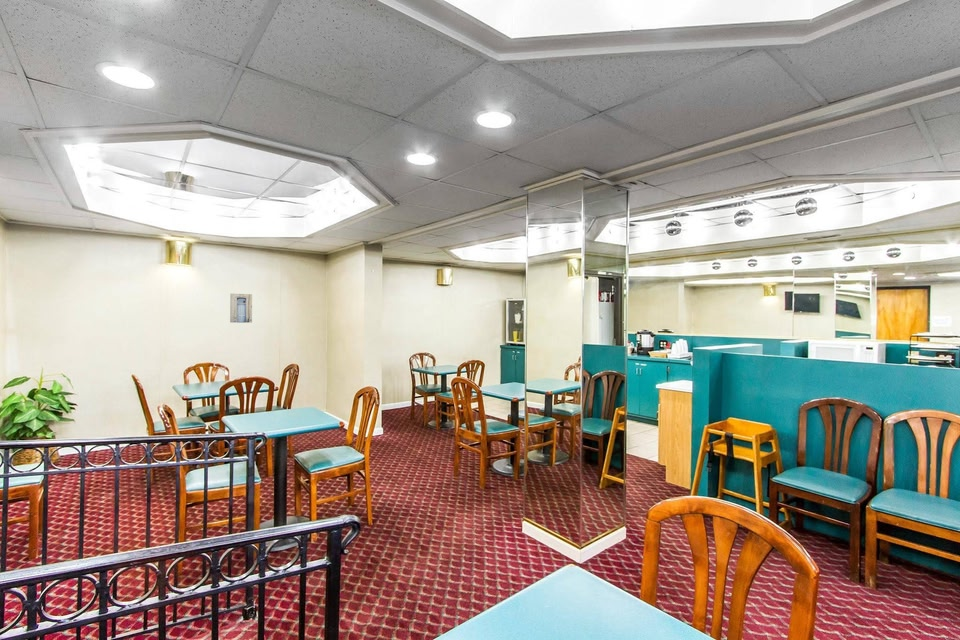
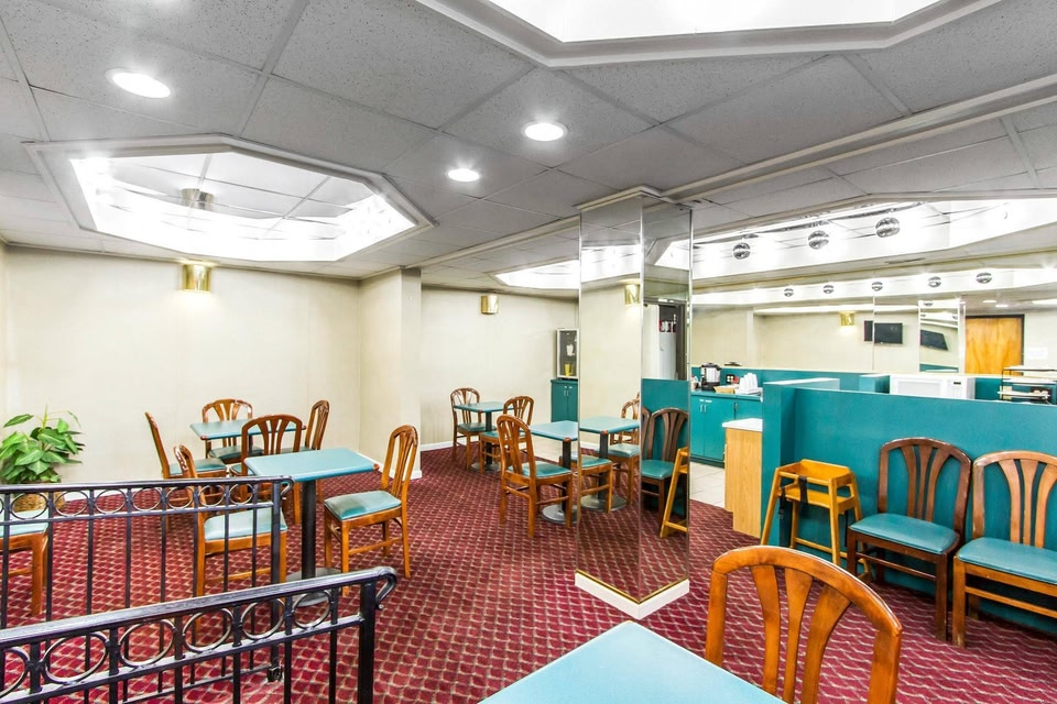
- wall art [229,293,253,324]
